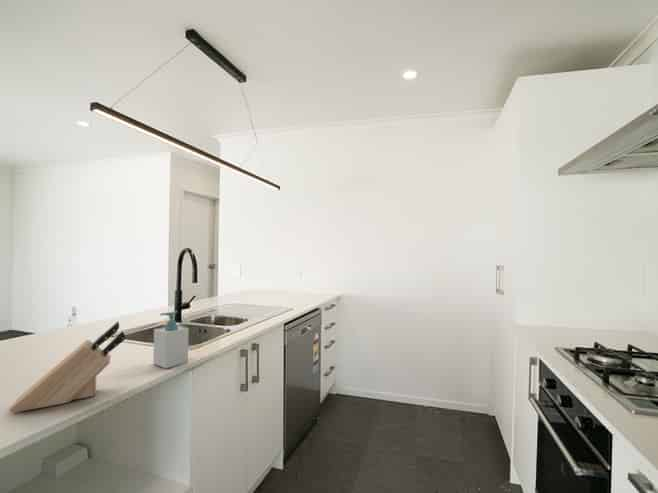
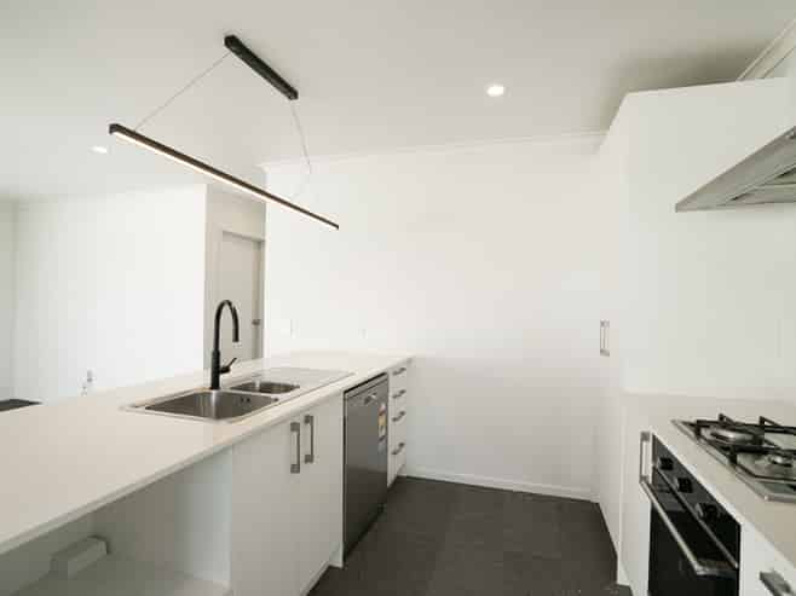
- knife block [8,321,126,414]
- soap bottle [152,310,190,369]
